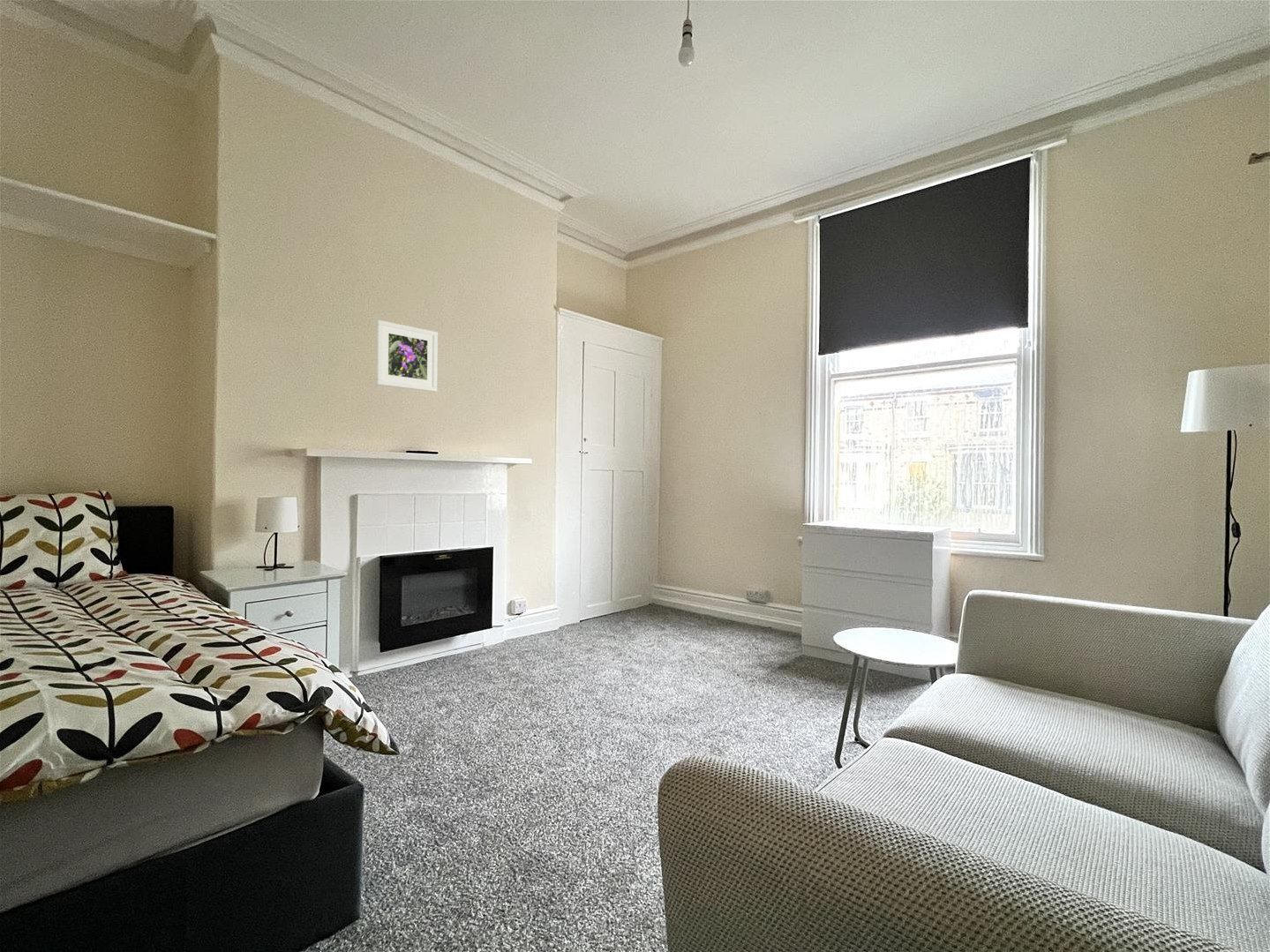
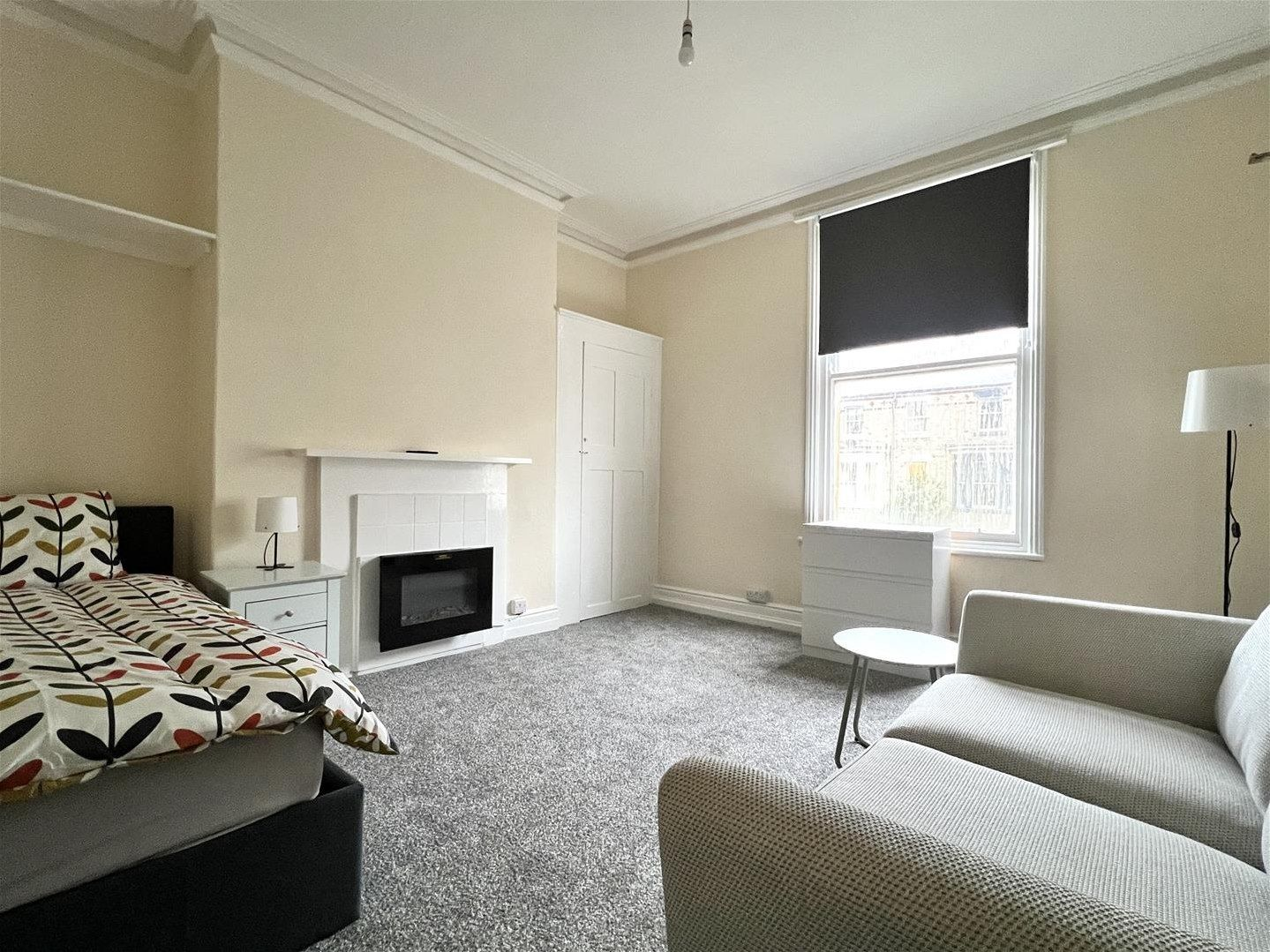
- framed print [375,319,439,393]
